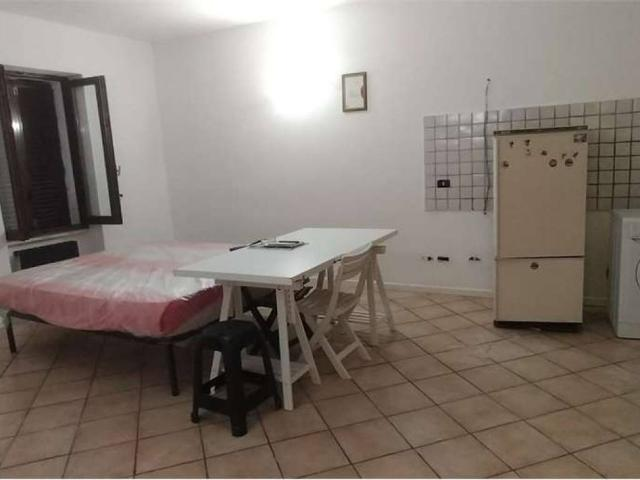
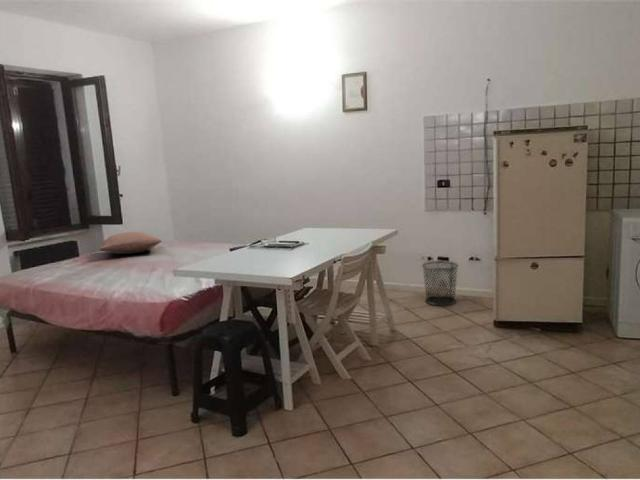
+ waste bin [421,260,459,307]
+ pillow [98,231,163,255]
